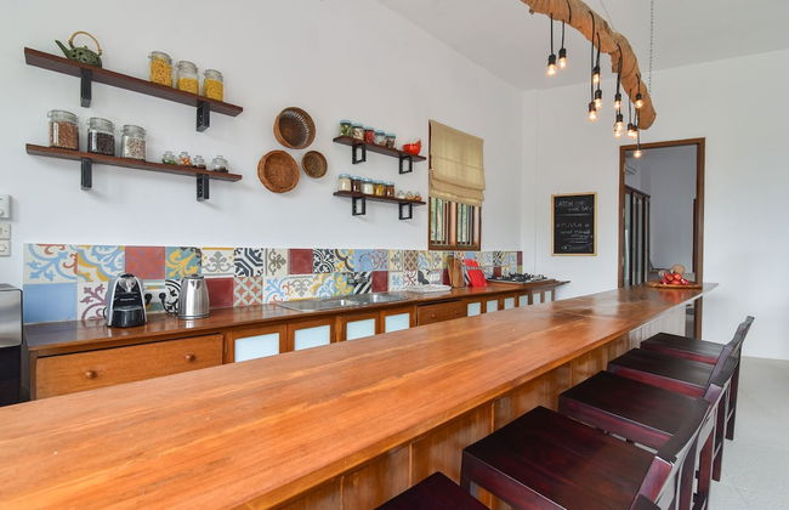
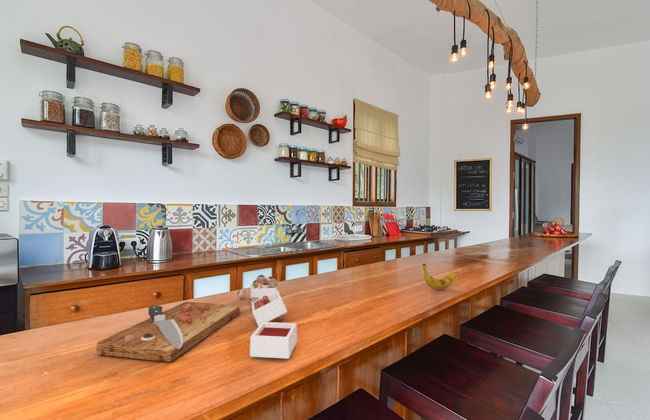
+ banana [422,262,458,290]
+ cutting board [96,274,298,363]
